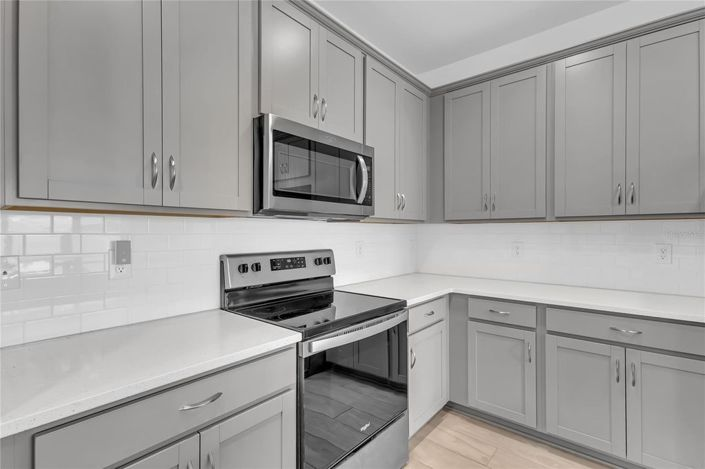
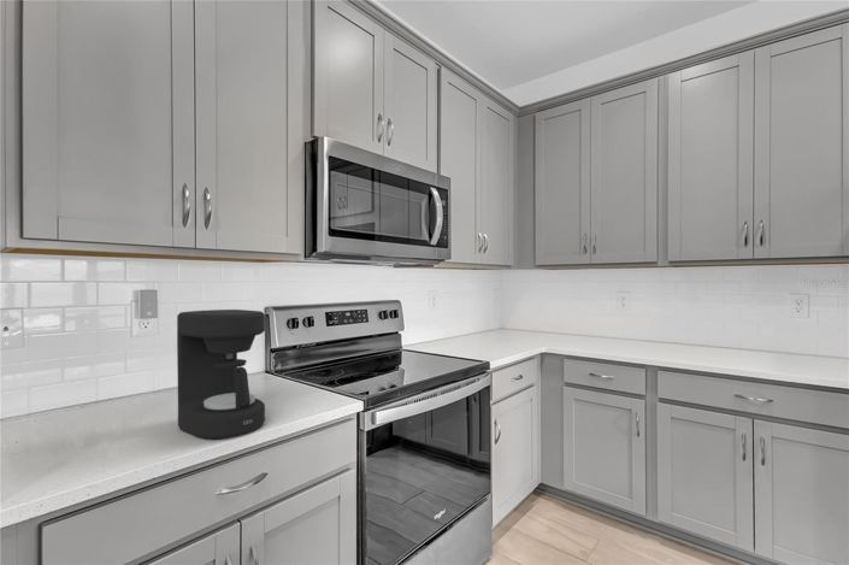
+ coffee maker [176,308,266,440]
